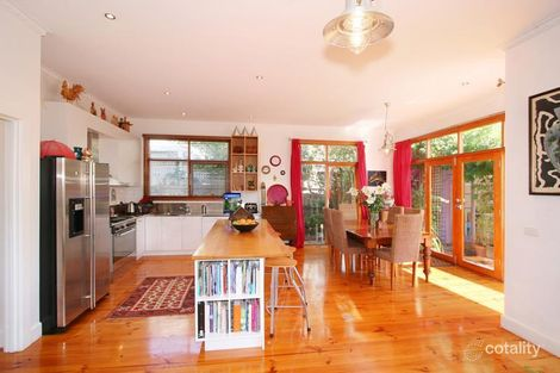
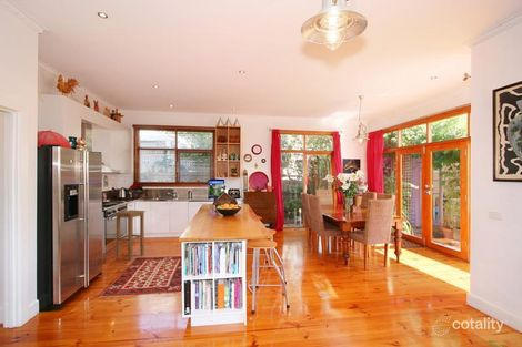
+ stool [113,208,147,262]
